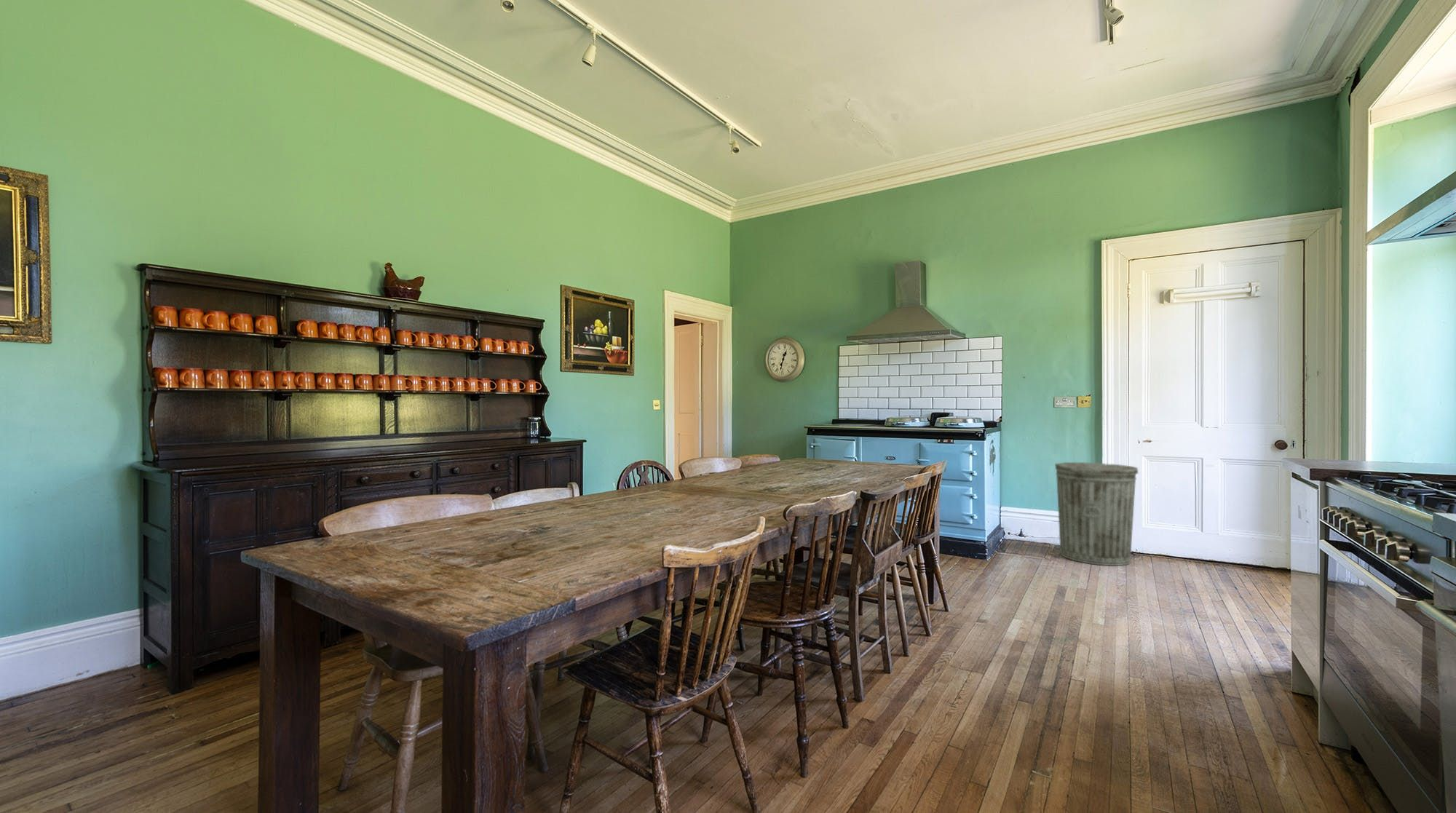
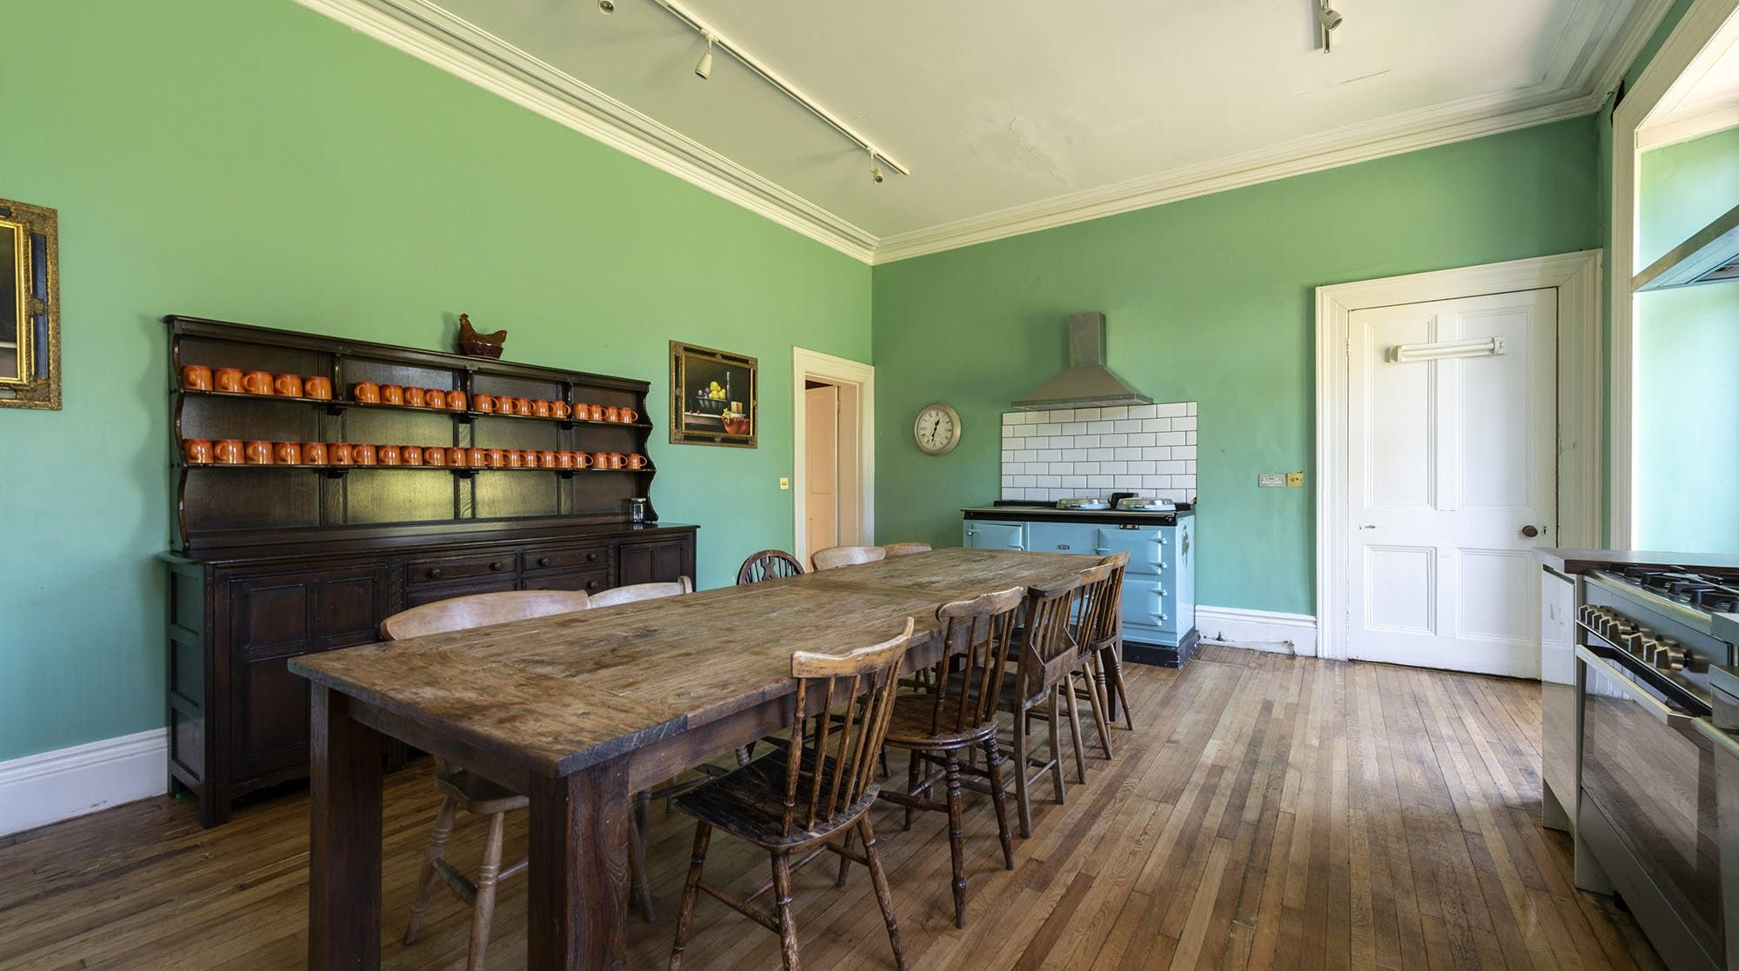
- trash can [1054,461,1139,566]
